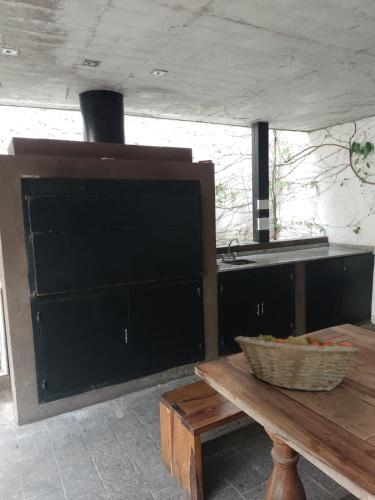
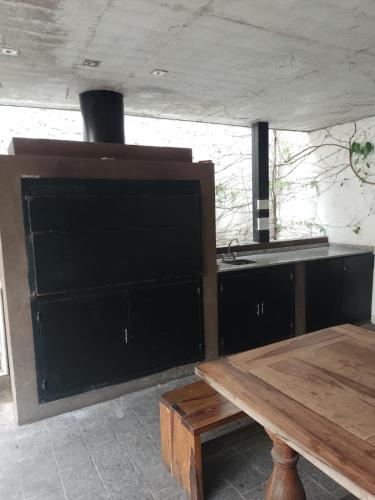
- fruit basket [233,329,362,392]
